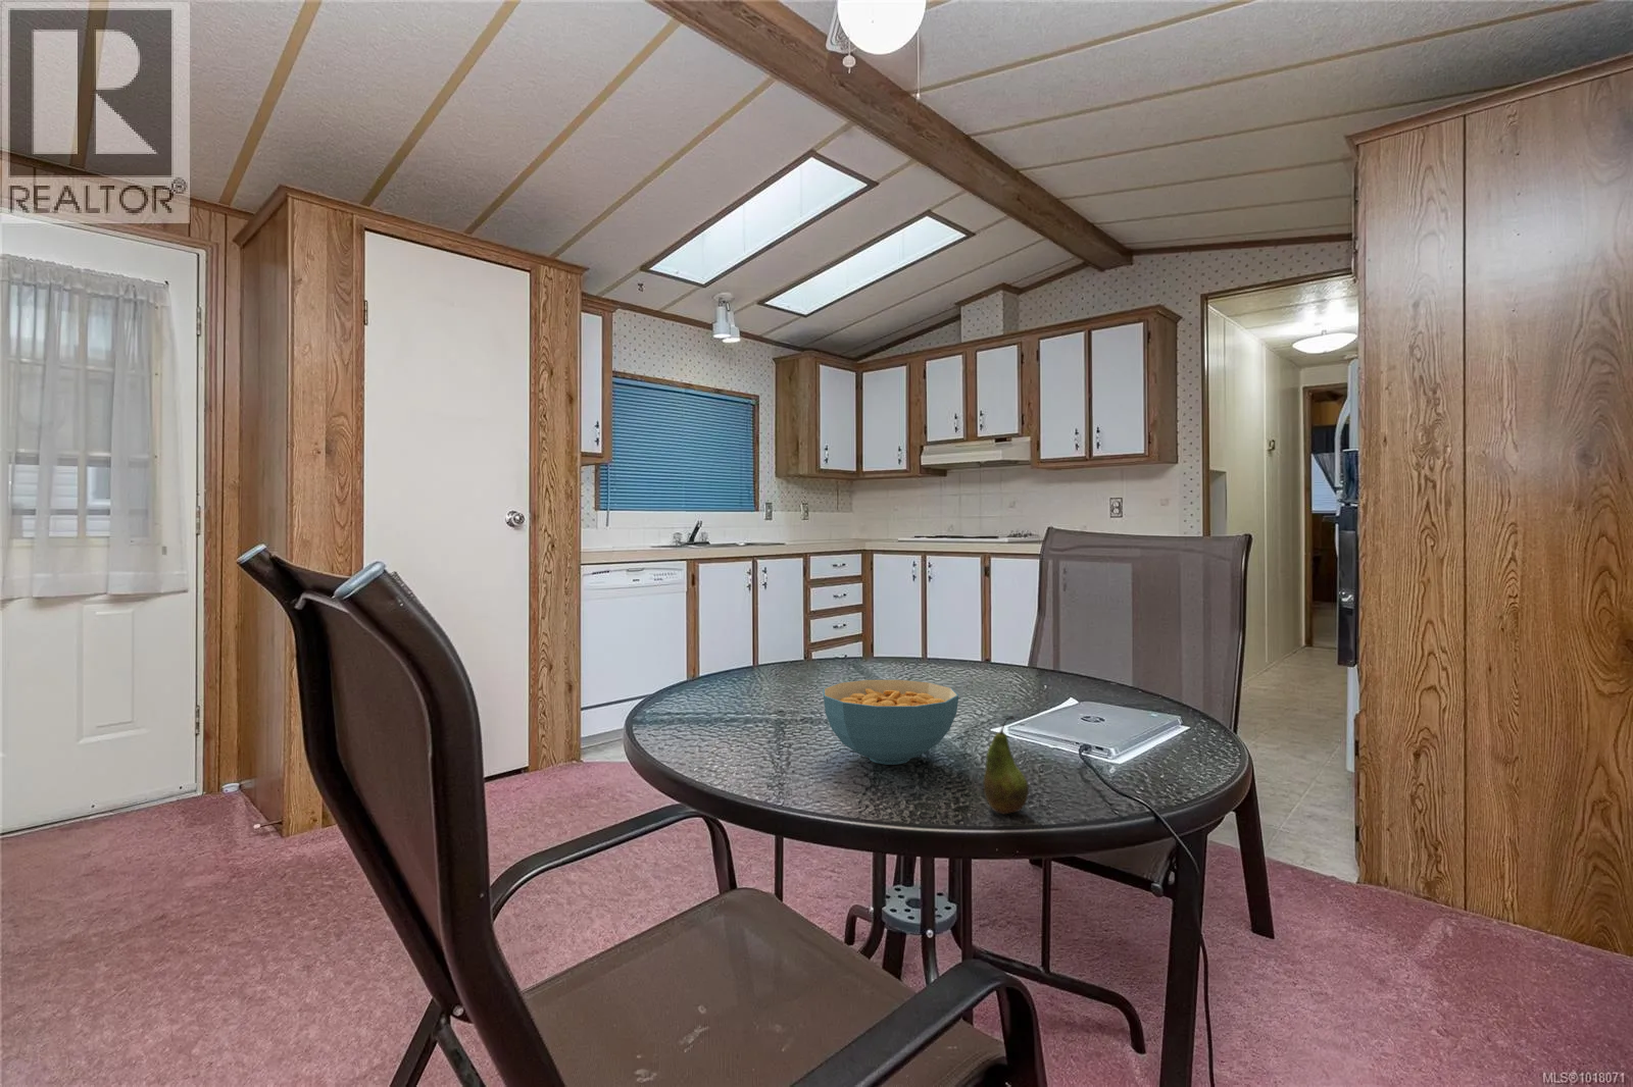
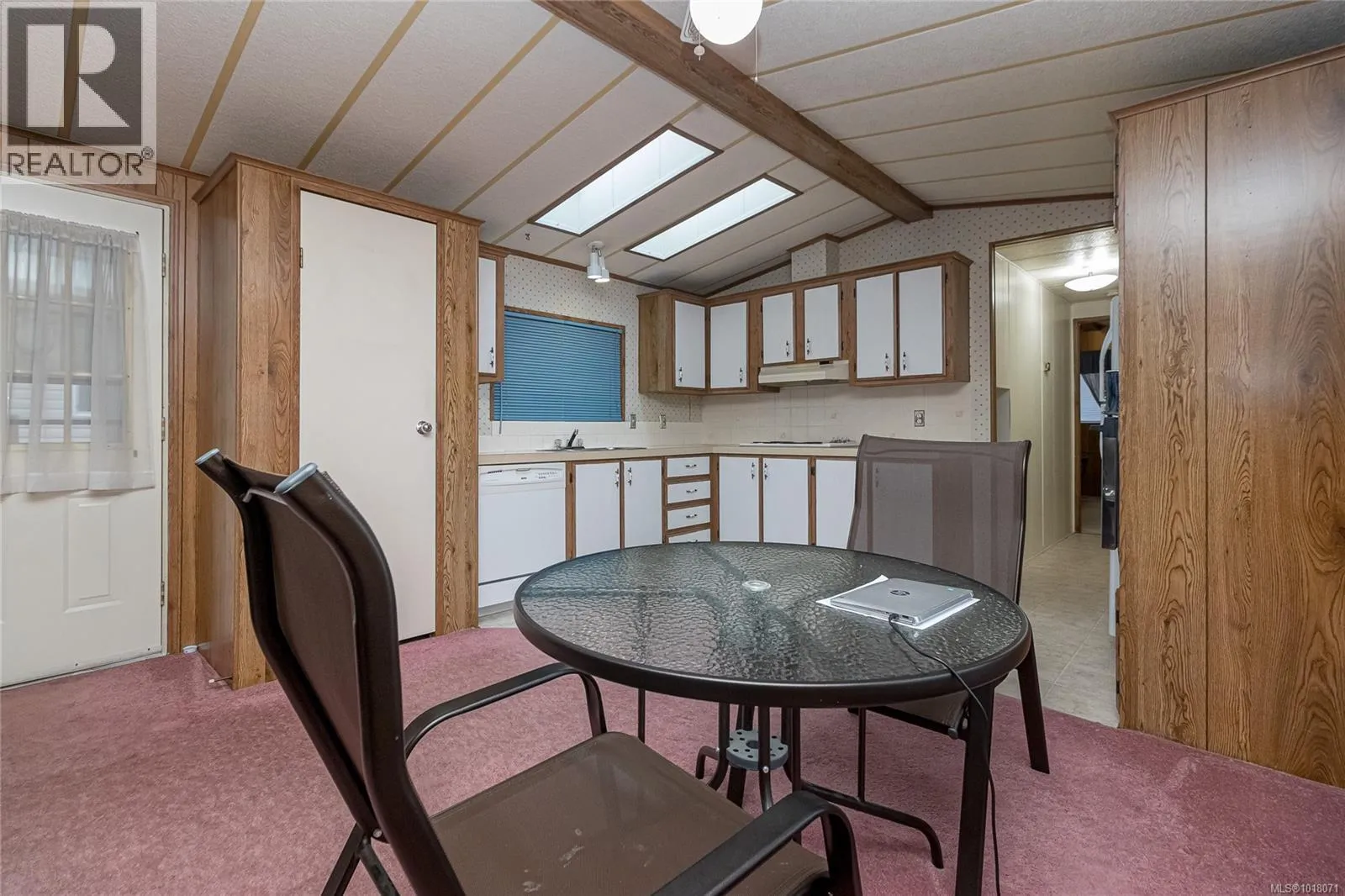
- cereal bowl [822,679,959,766]
- fruit [982,715,1030,815]
